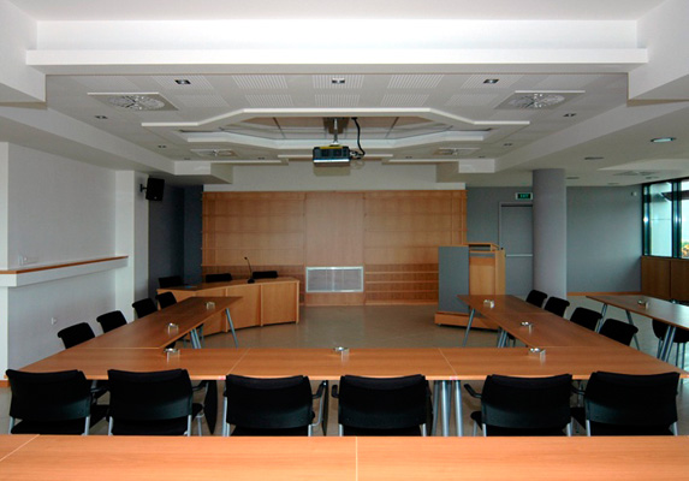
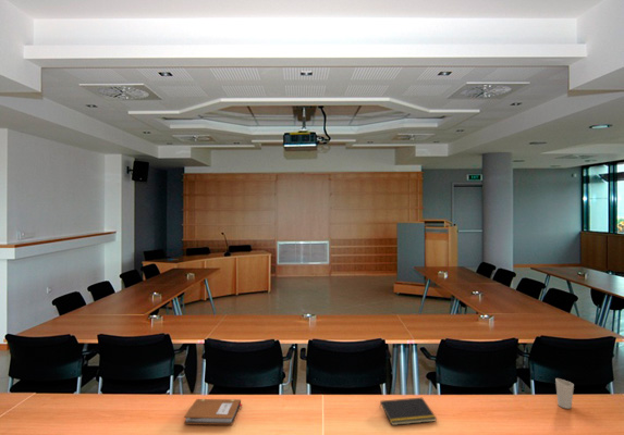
+ notepad [378,397,438,426]
+ notebook [183,398,243,425]
+ cup [554,377,575,410]
